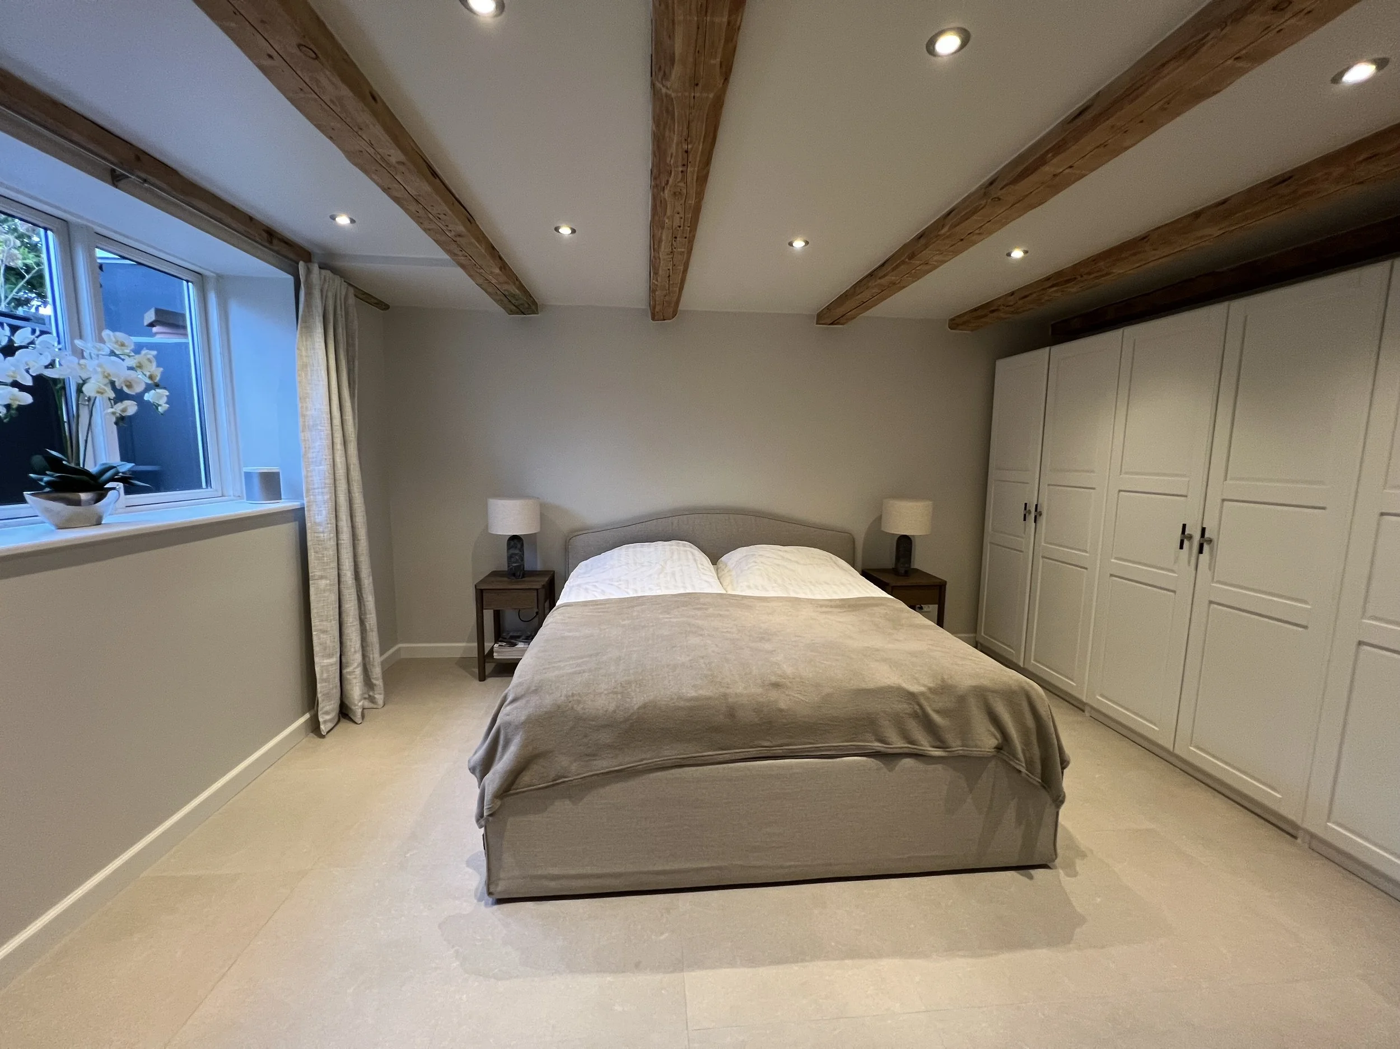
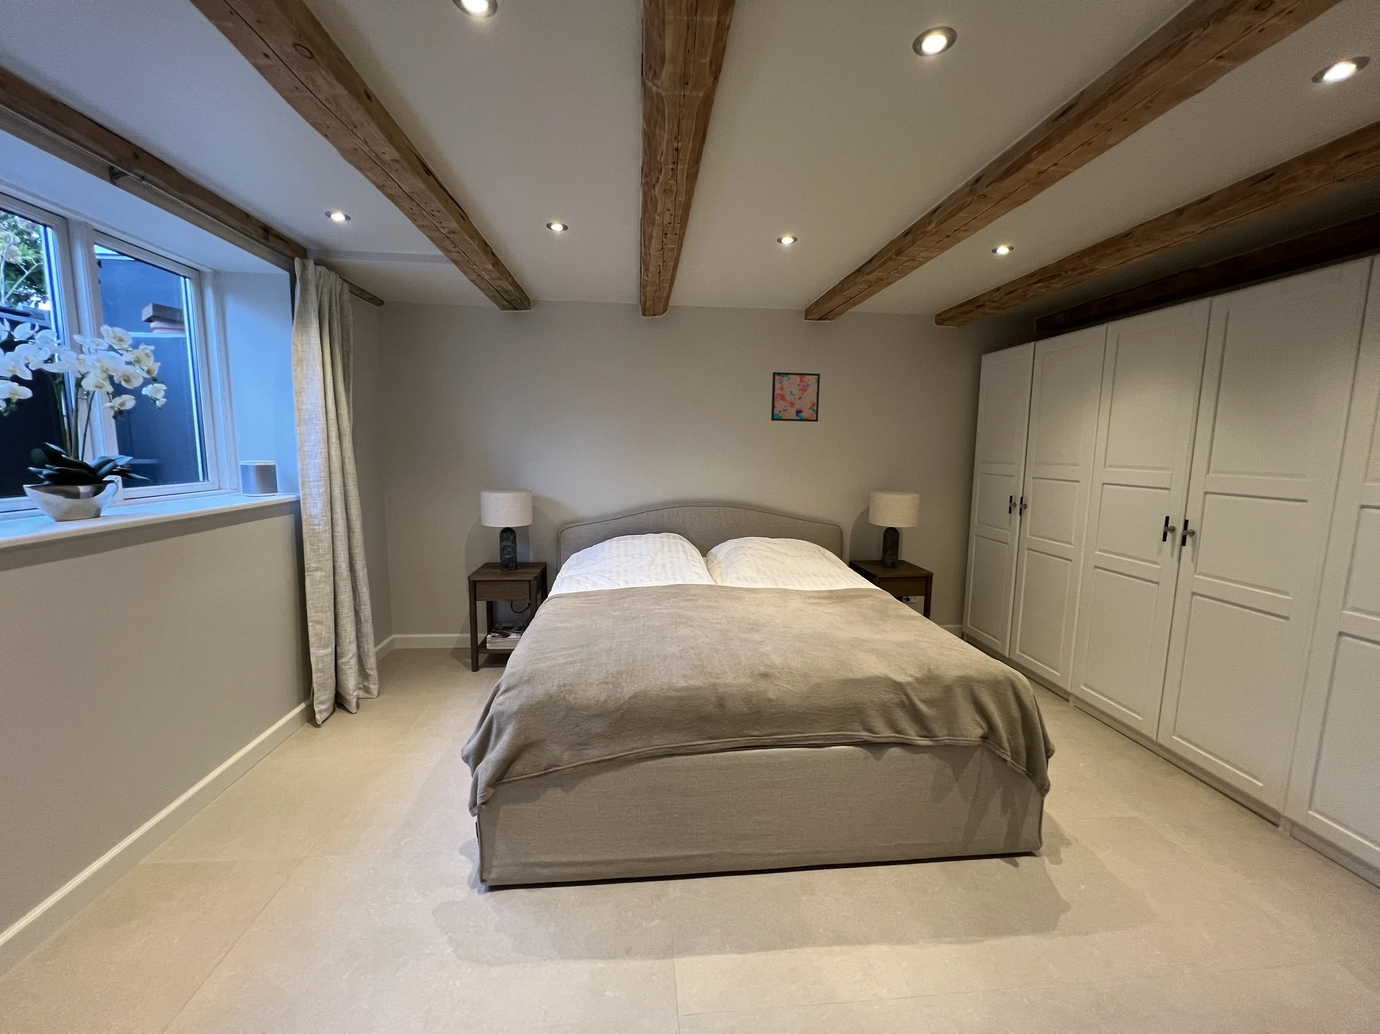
+ wall art [770,371,820,423]
